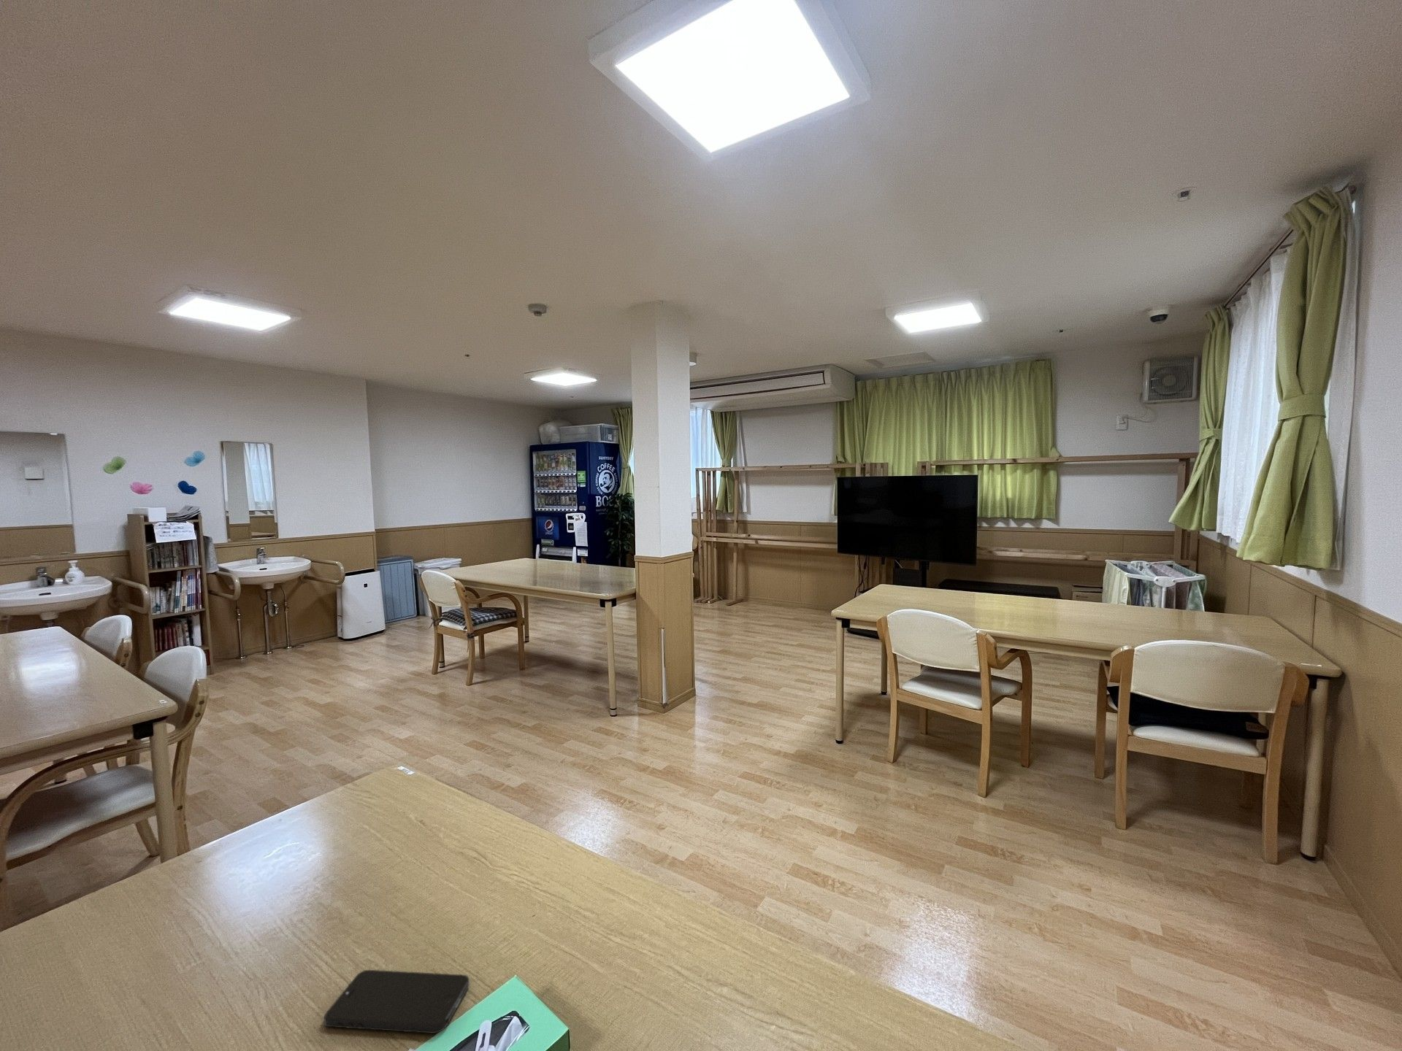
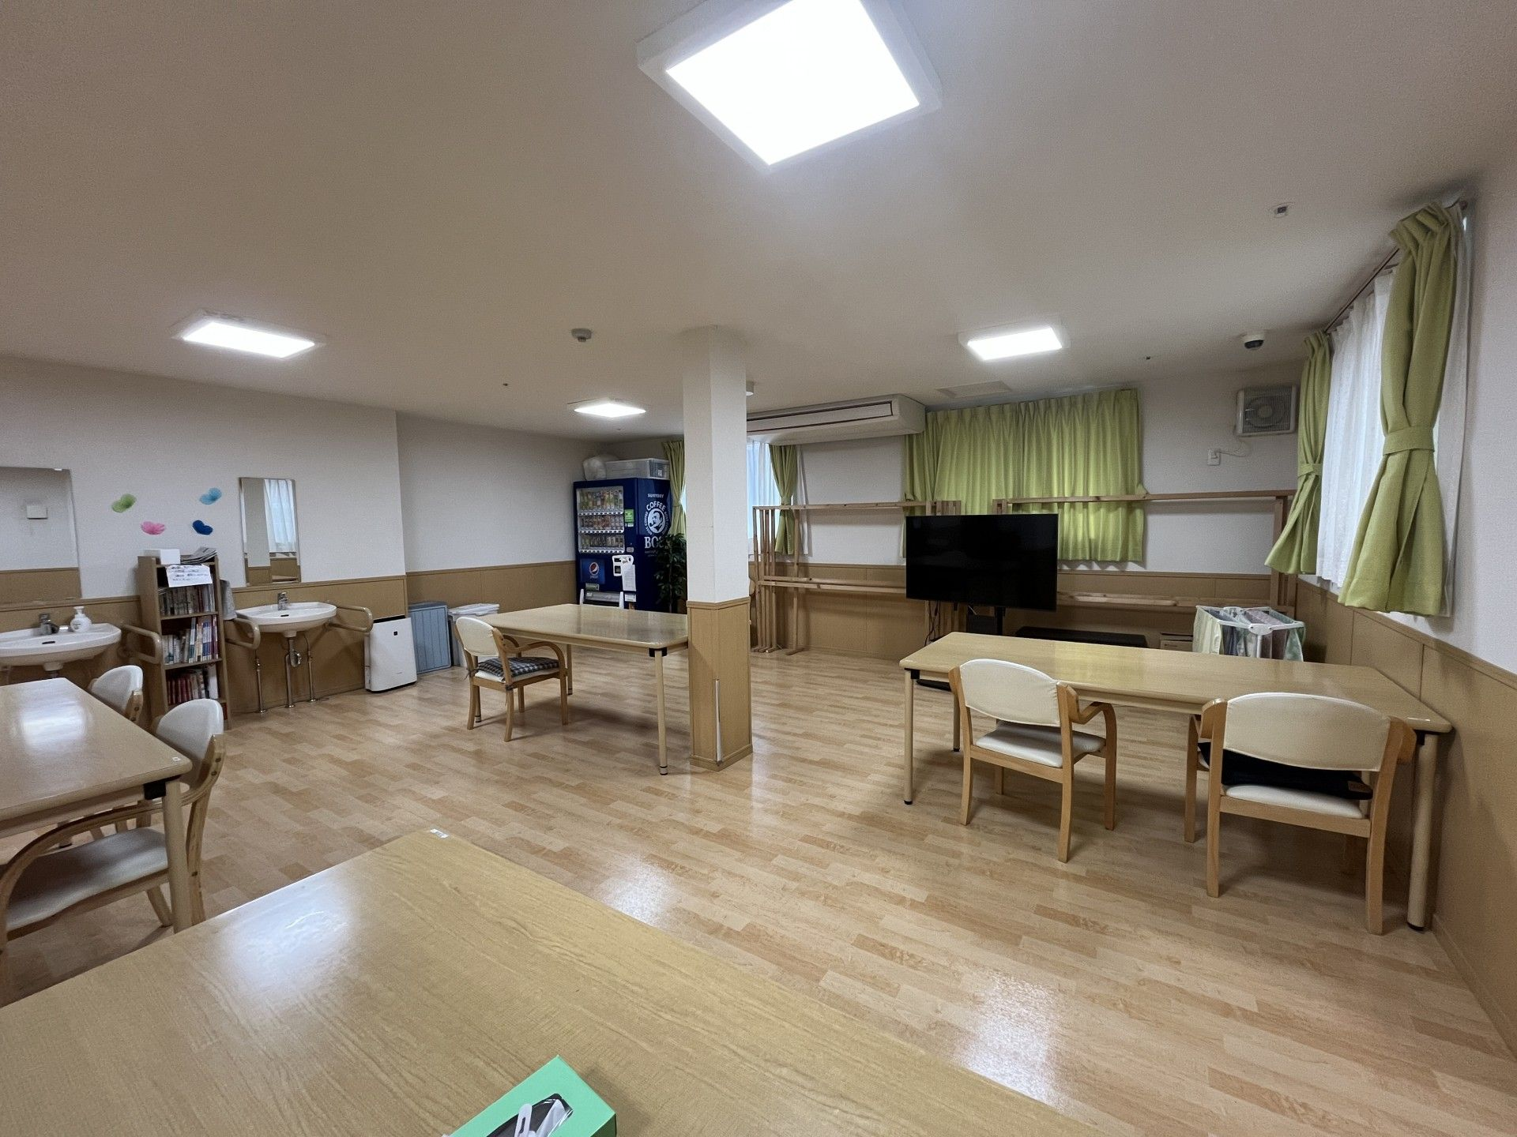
- smartphone [323,969,470,1034]
